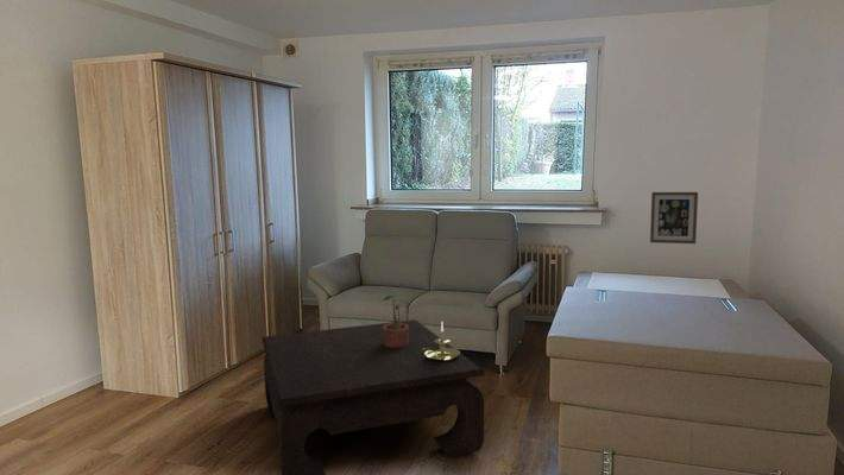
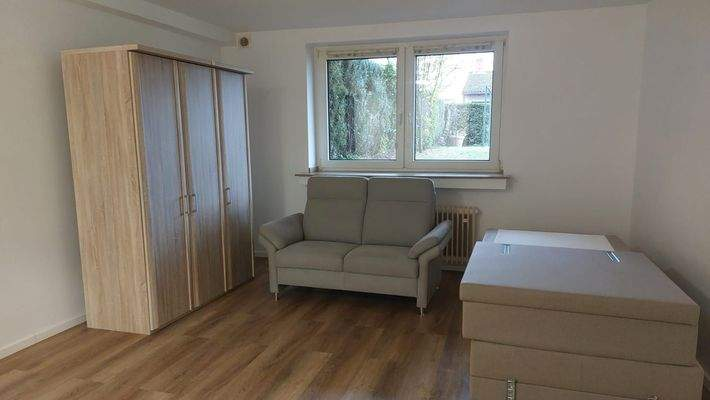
- wall art [649,191,699,245]
- coffee table [262,318,485,475]
- candle holder [421,322,461,361]
- potted plant [382,294,409,348]
